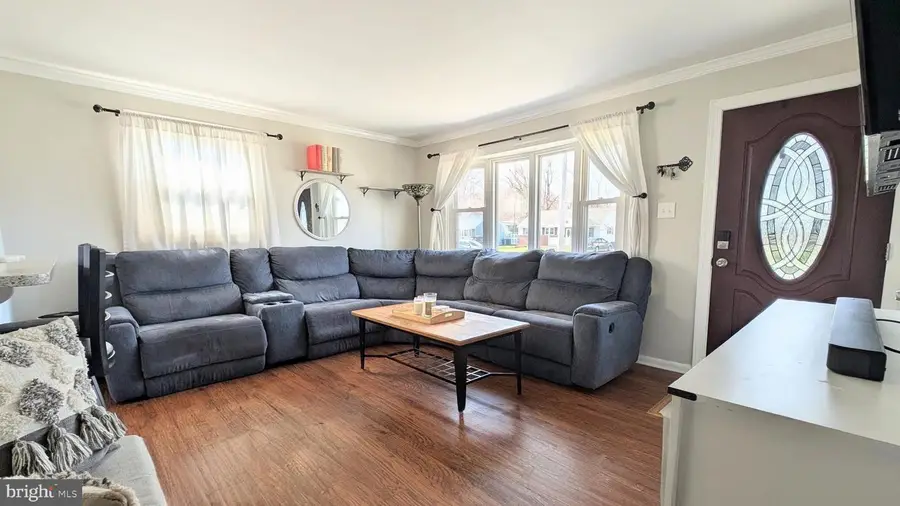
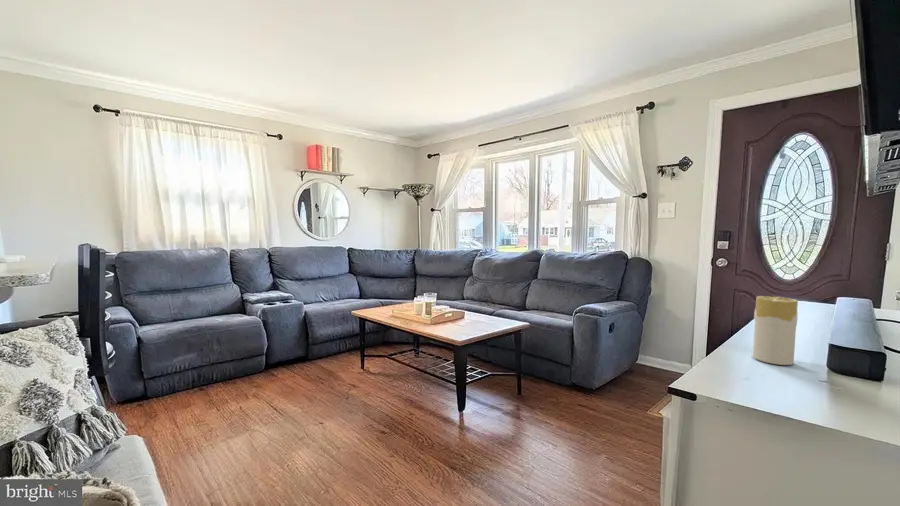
+ candle [752,295,799,366]
